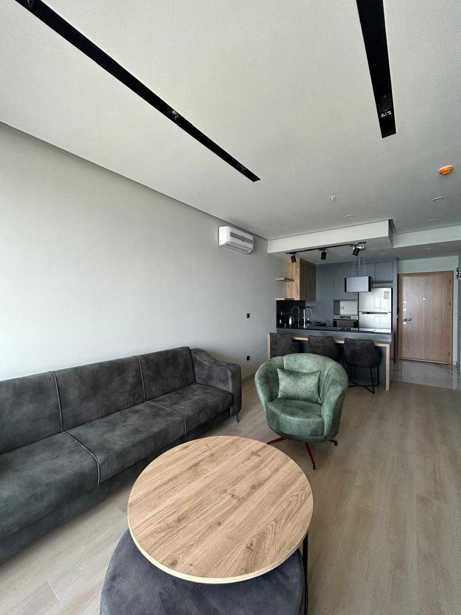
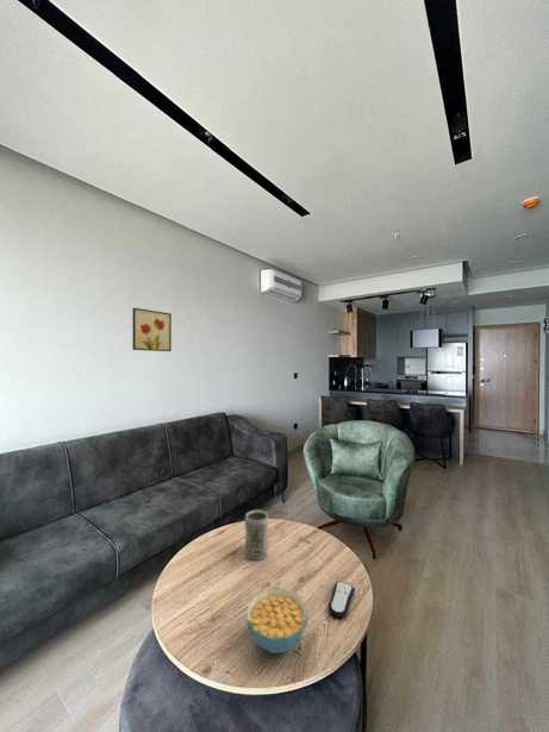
+ cereal bowl [245,587,308,655]
+ wall art [131,307,173,352]
+ remote control [327,580,355,619]
+ vase [244,509,270,561]
